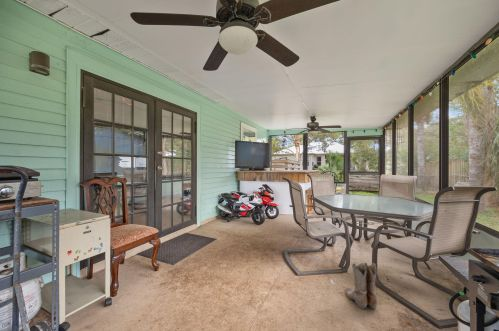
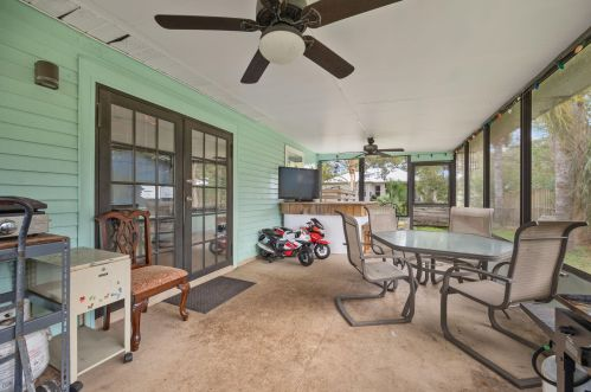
- boots [345,262,378,310]
